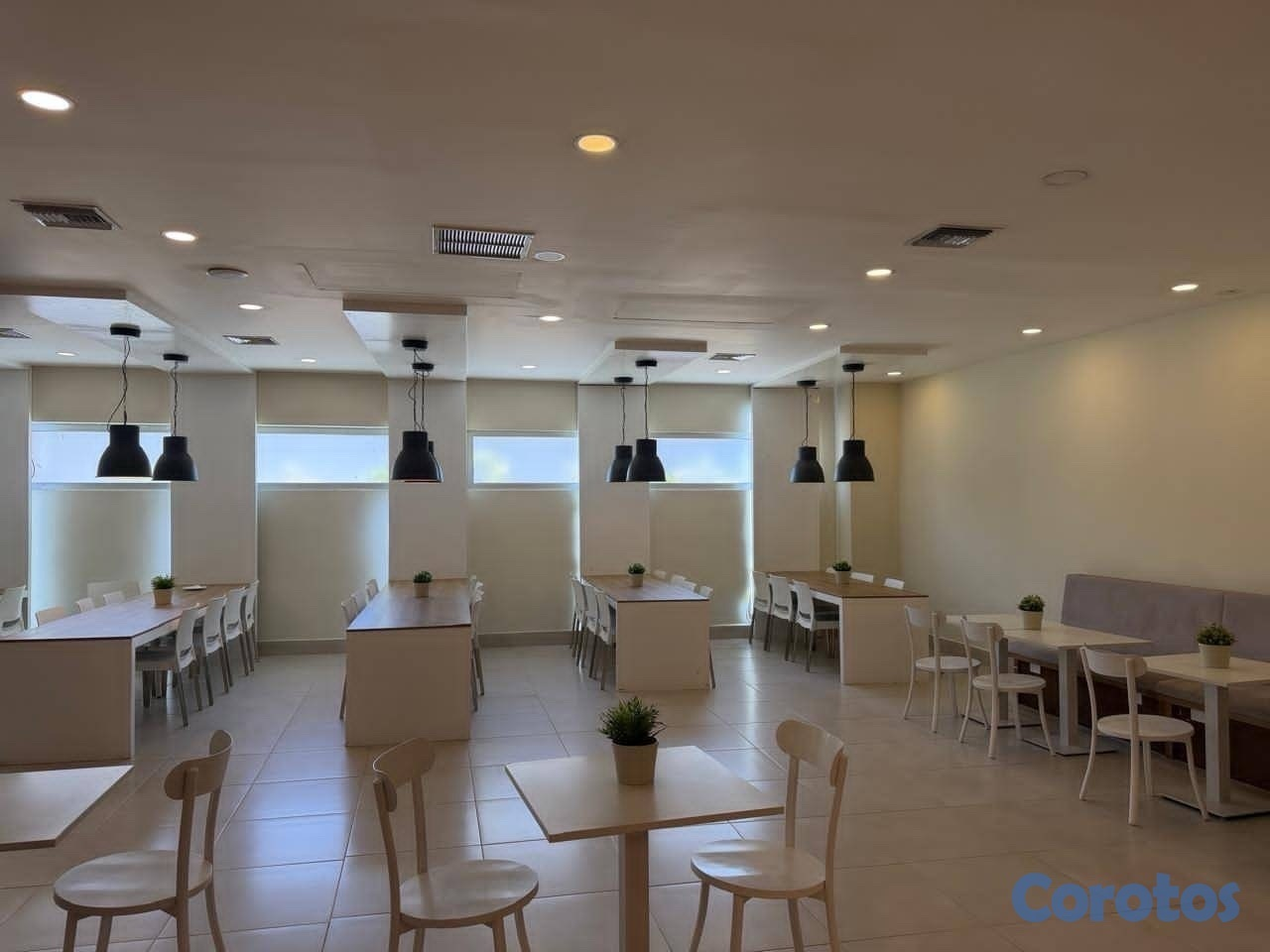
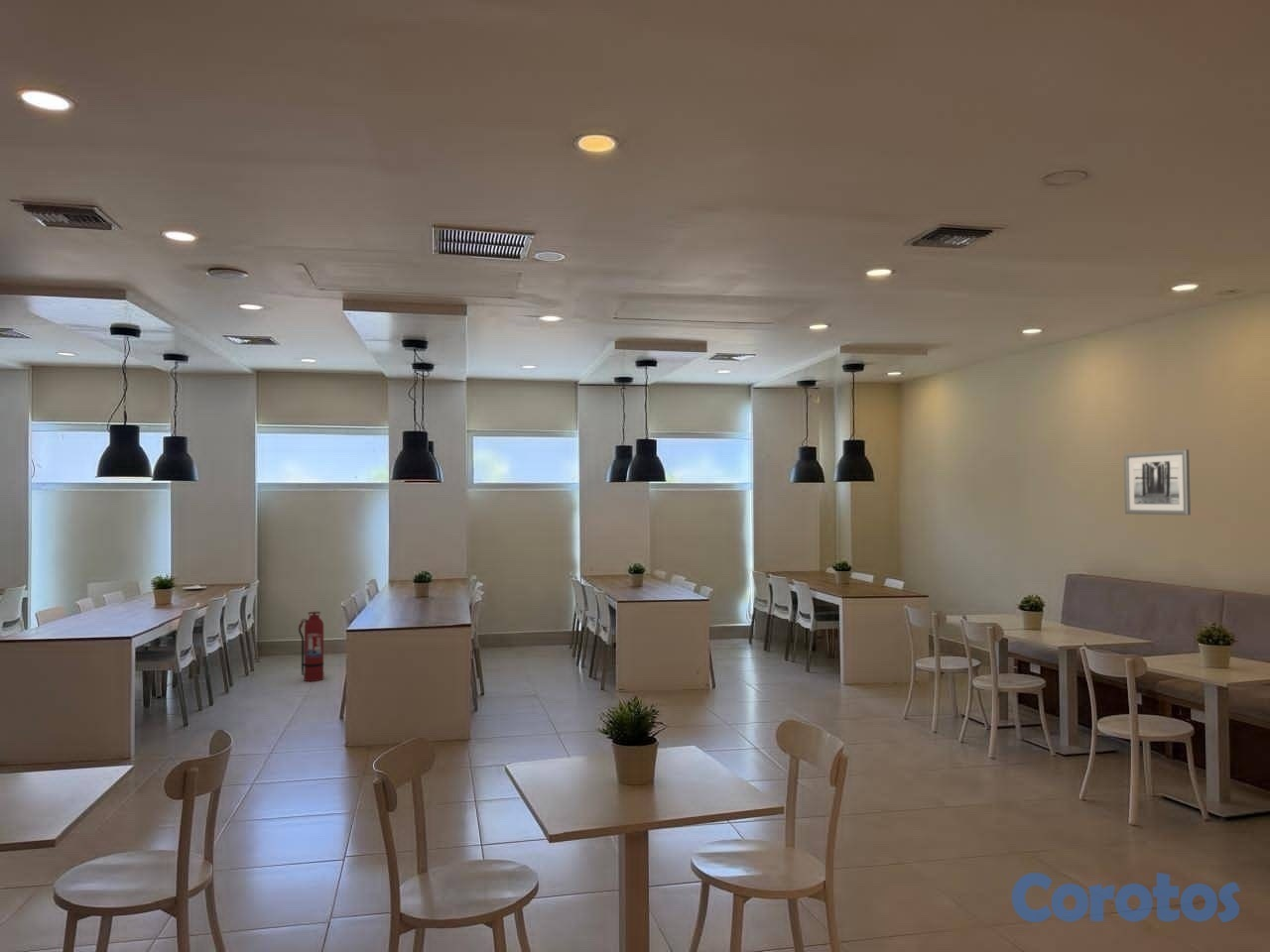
+ wall art [1123,448,1192,516]
+ fire extinguisher [298,611,324,682]
